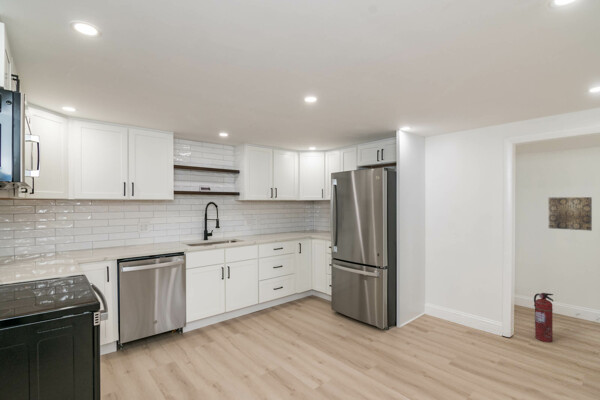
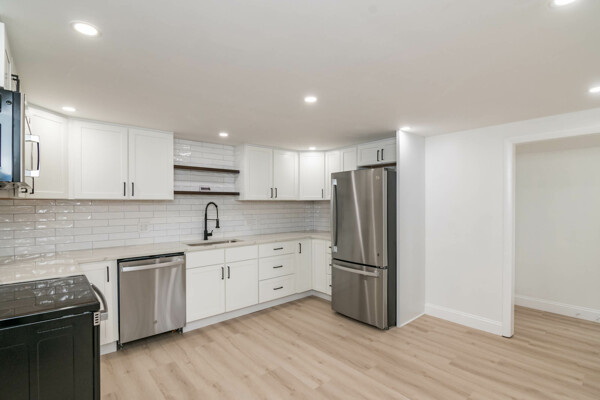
- fire extinguisher [533,292,554,343]
- wall art [548,196,593,232]
